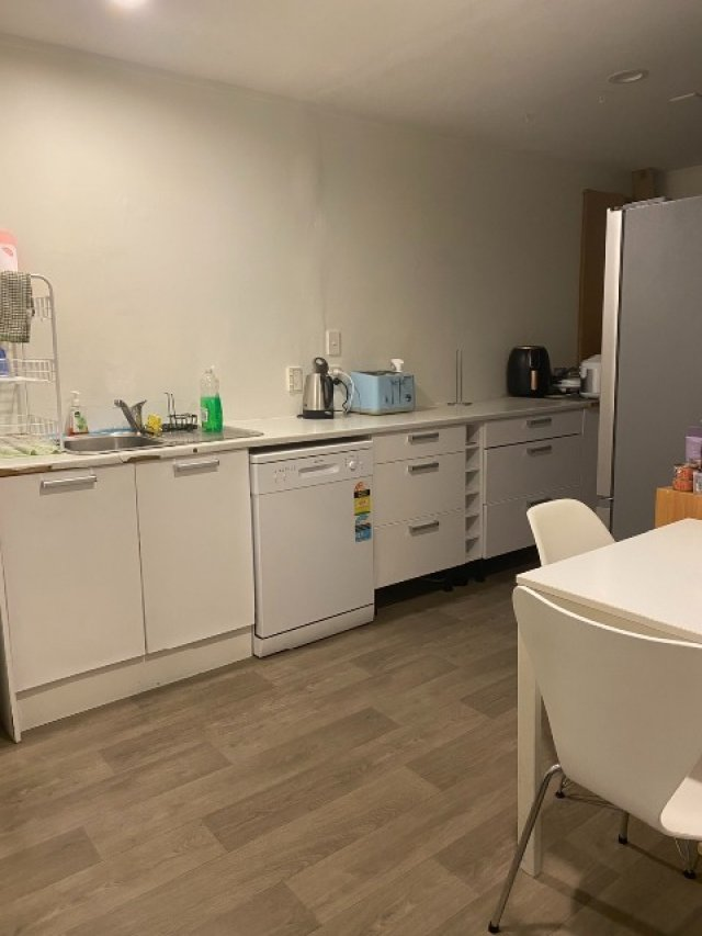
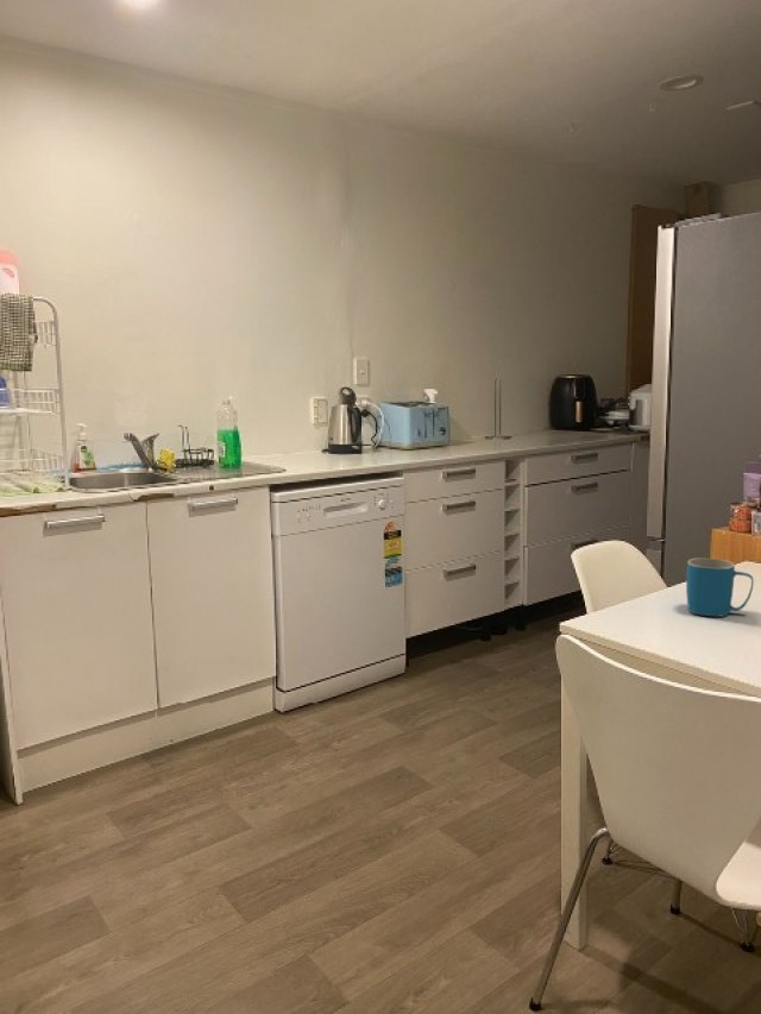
+ mug [685,558,755,618]
